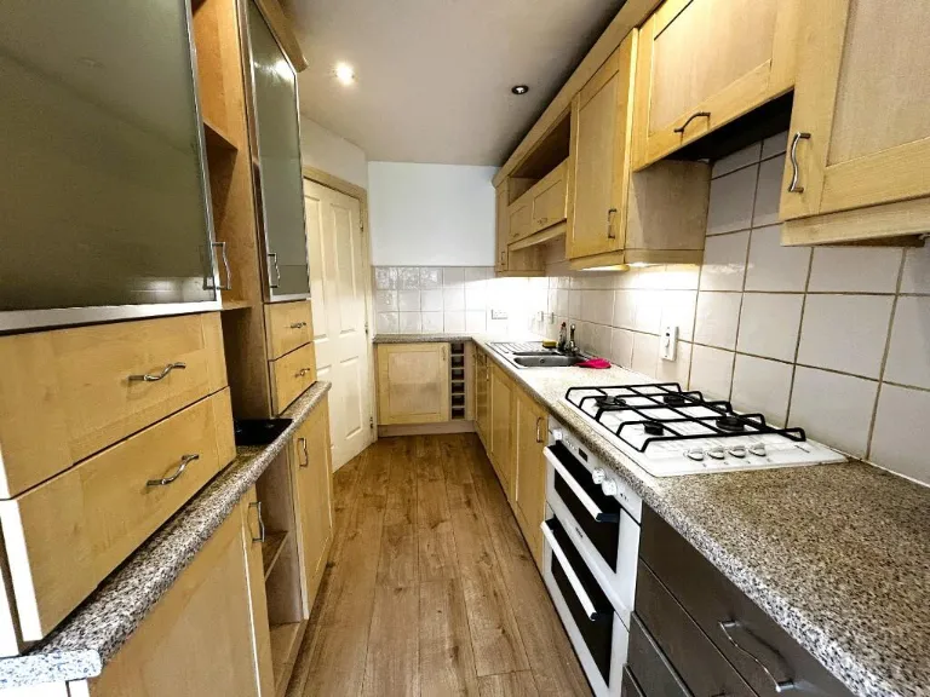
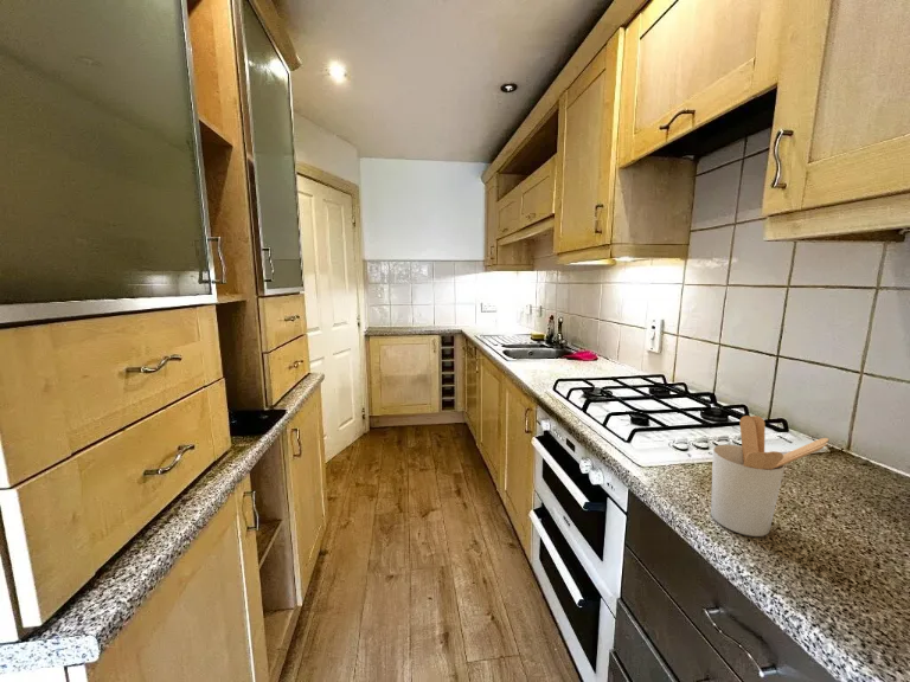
+ utensil holder [710,414,831,538]
